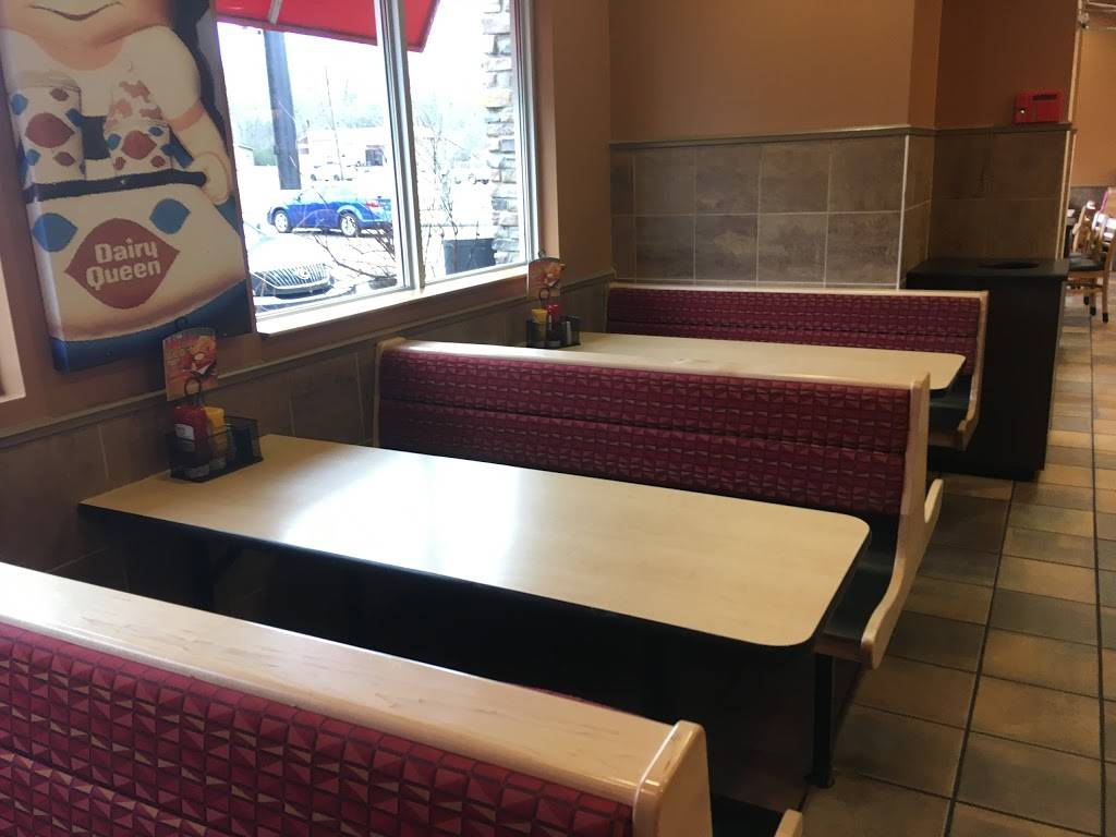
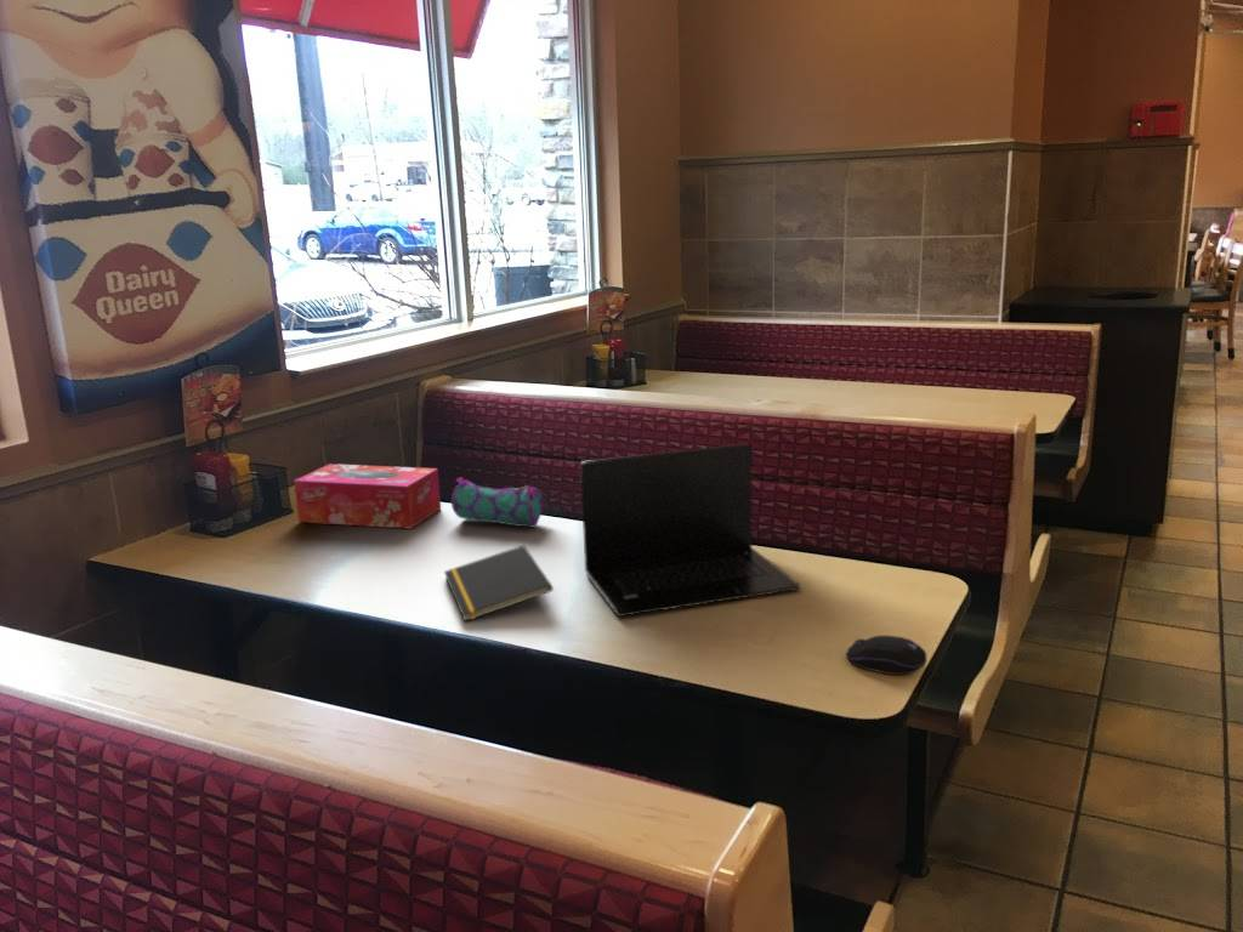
+ pencil case [450,476,549,529]
+ computer mouse [845,635,927,676]
+ laptop [579,443,801,618]
+ notepad [443,544,555,623]
+ tissue box [293,462,442,530]
